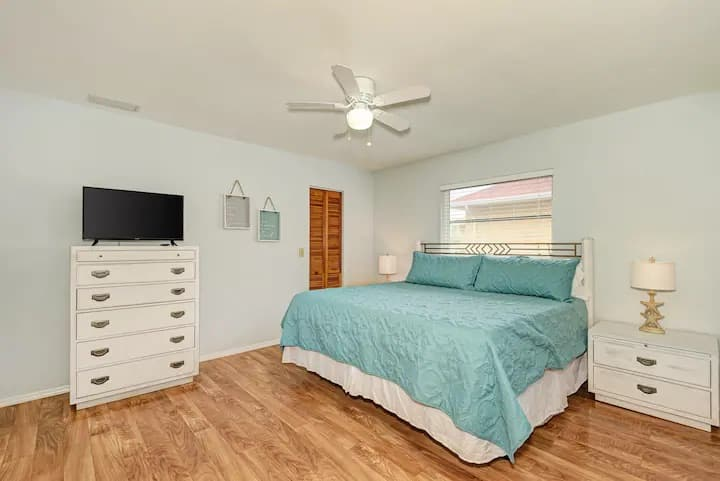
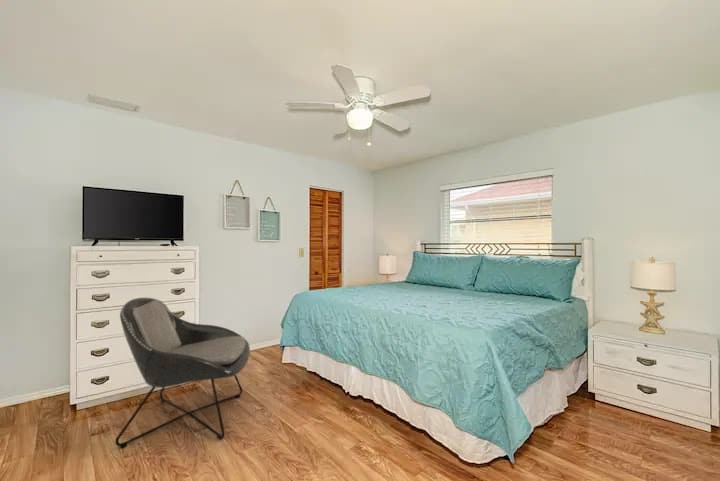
+ lounge chair [114,296,251,449]
